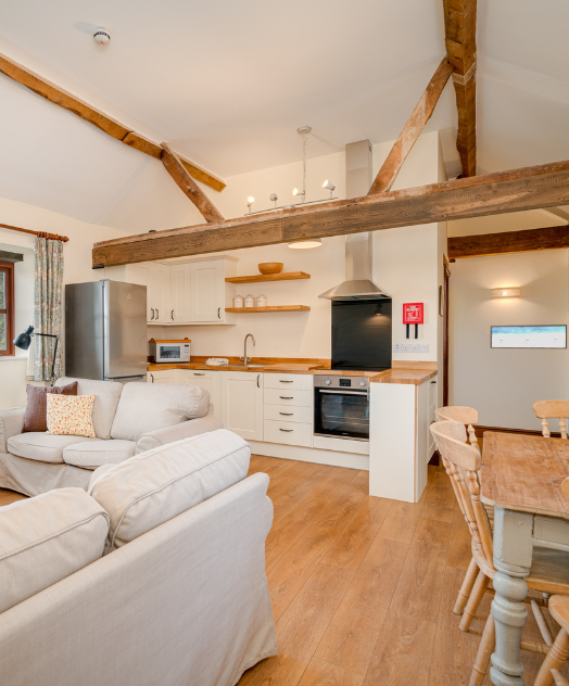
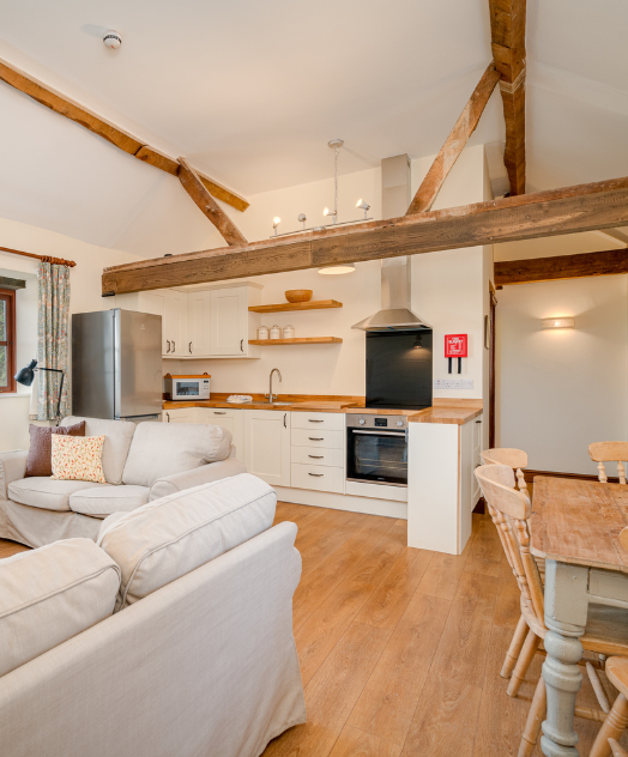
- wall art [490,323,568,350]
